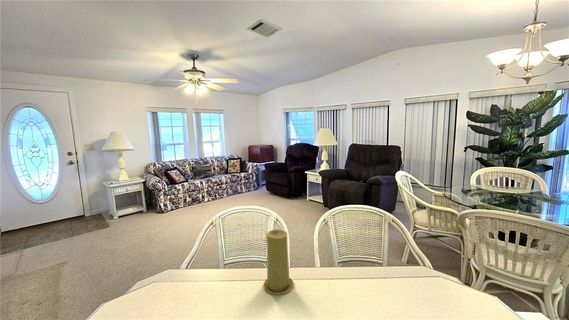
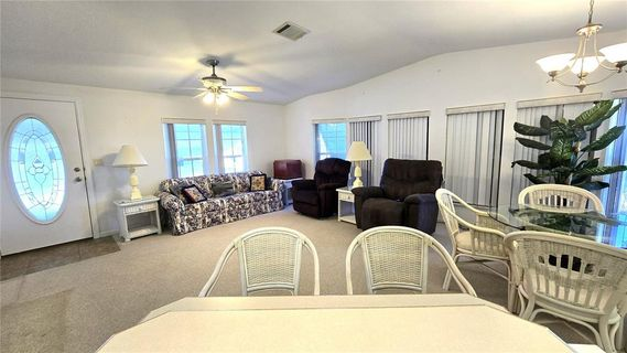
- candle [262,229,295,296]
